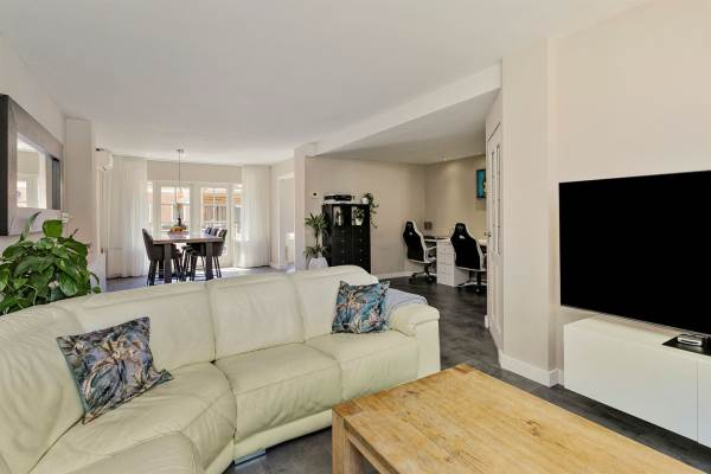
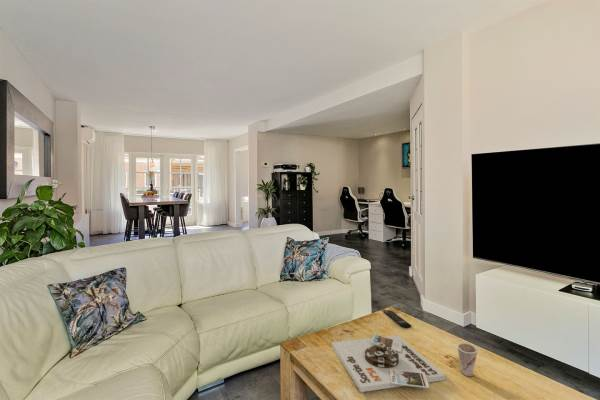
+ cup [456,342,479,378]
+ board game [331,333,446,393]
+ remote control [383,309,413,329]
